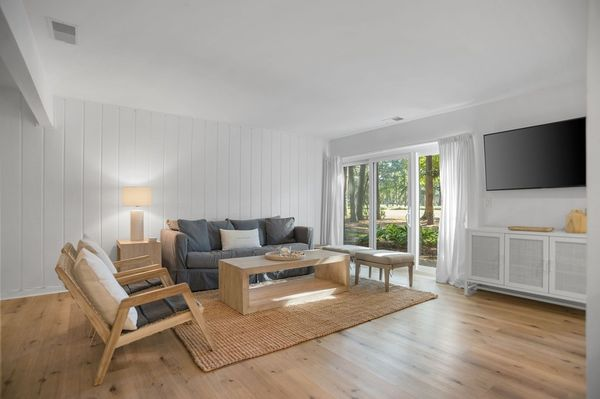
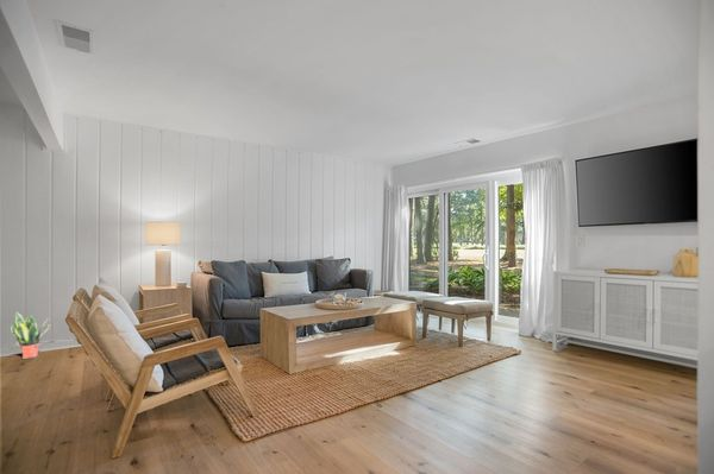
+ potted plant [10,311,50,359]
